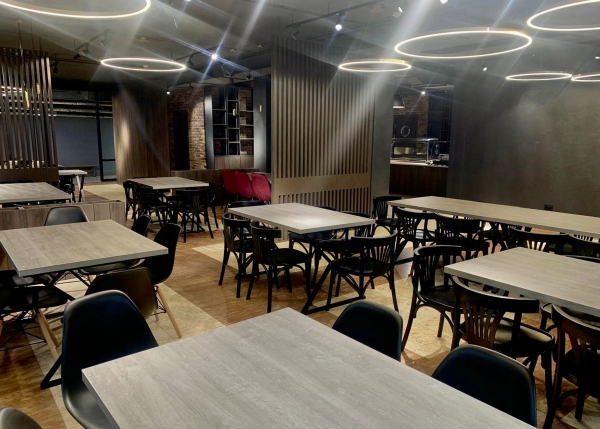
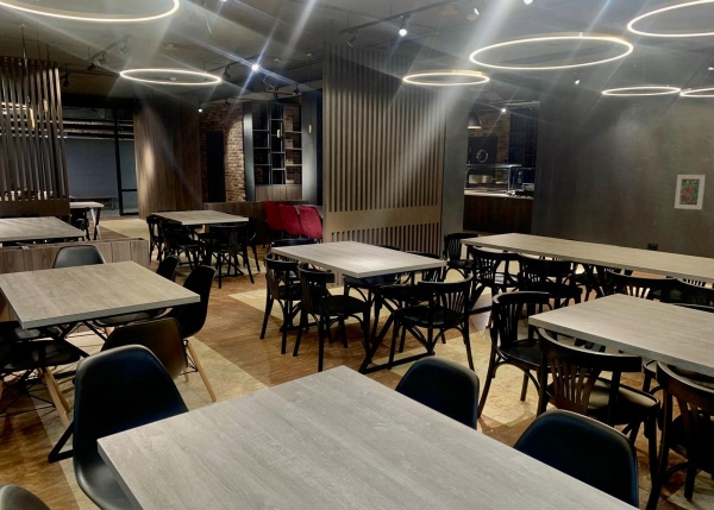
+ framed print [674,174,707,210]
